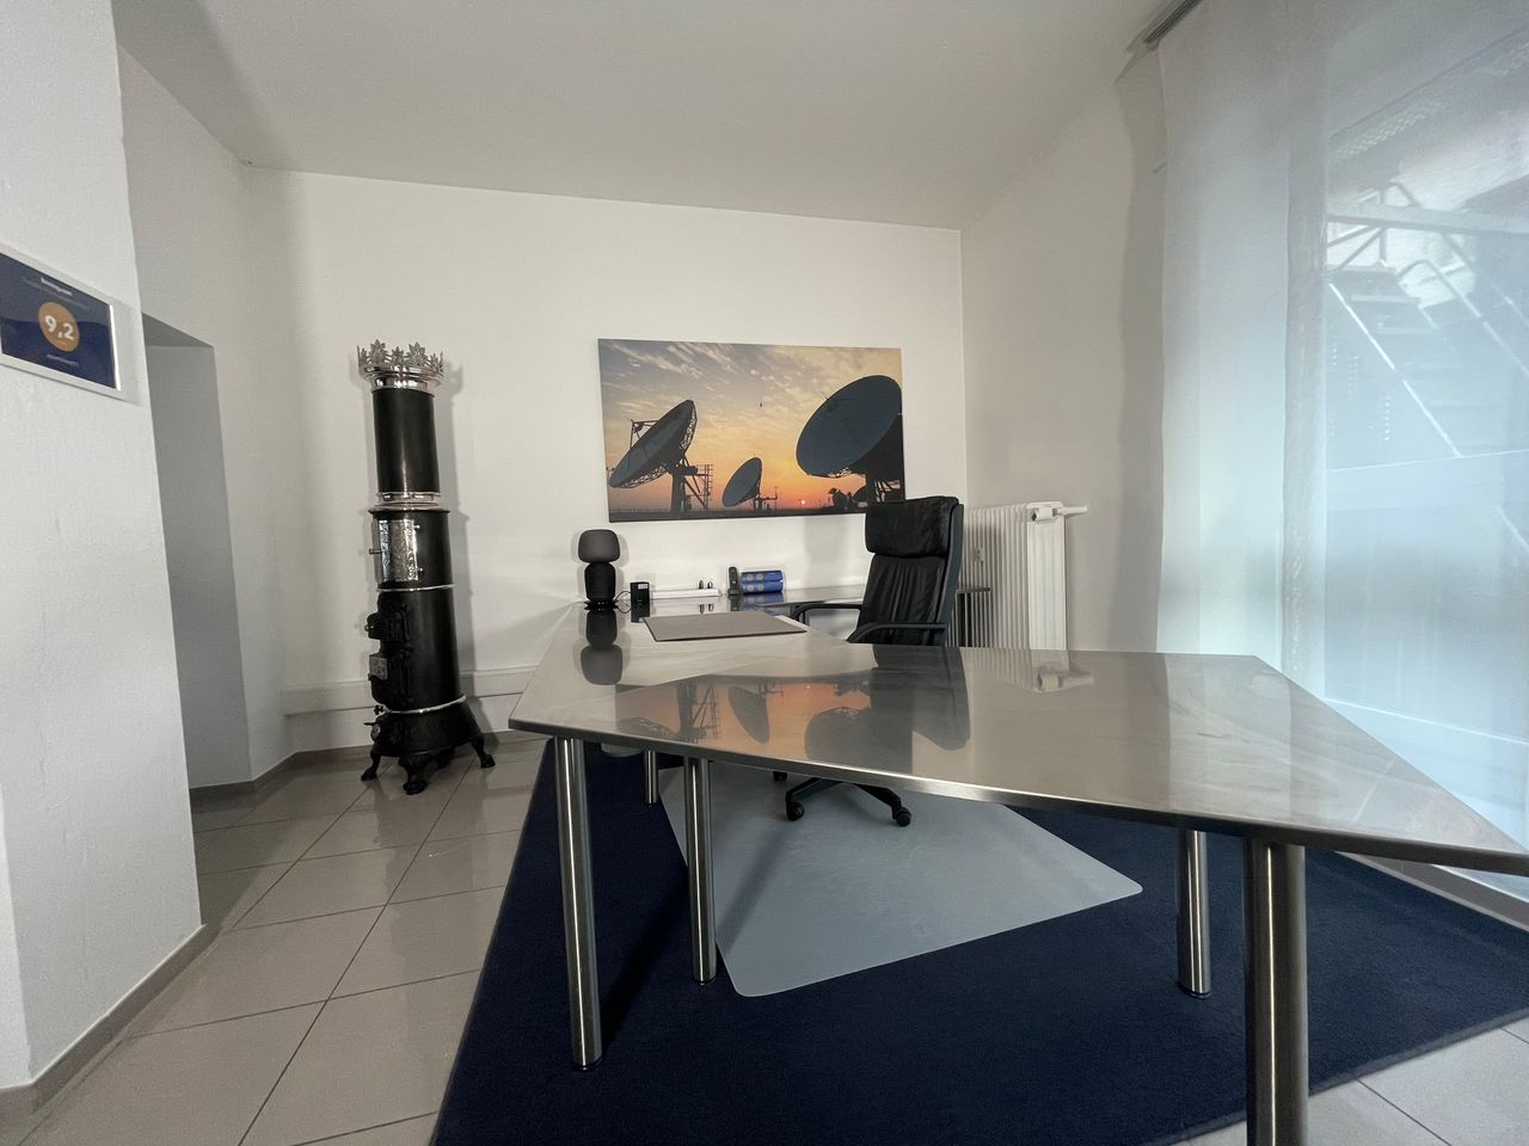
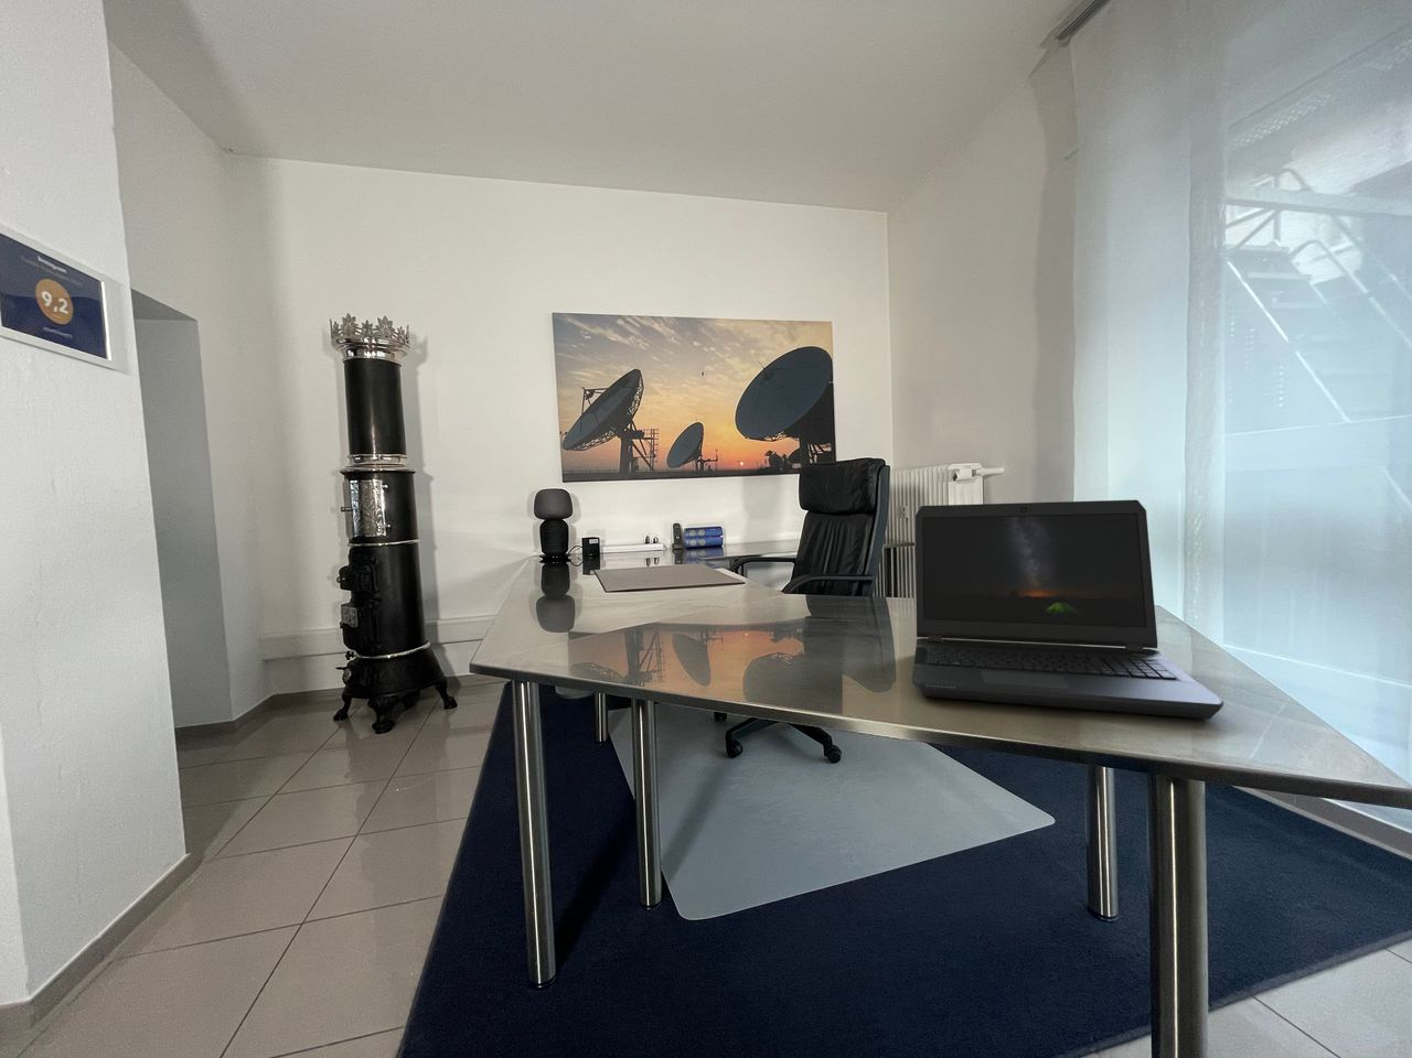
+ laptop computer [912,499,1224,720]
